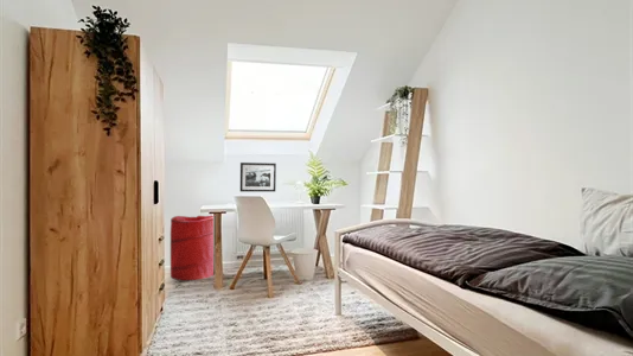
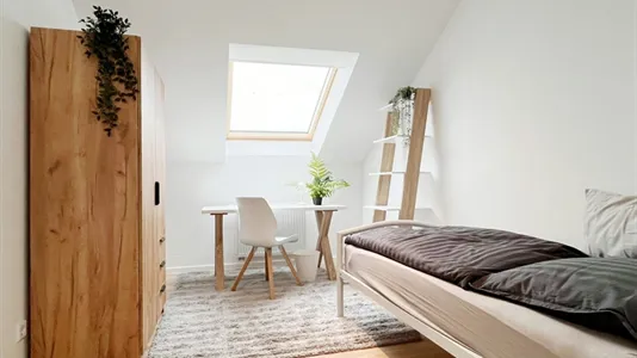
- picture frame [239,161,277,192]
- laundry hamper [170,215,215,281]
